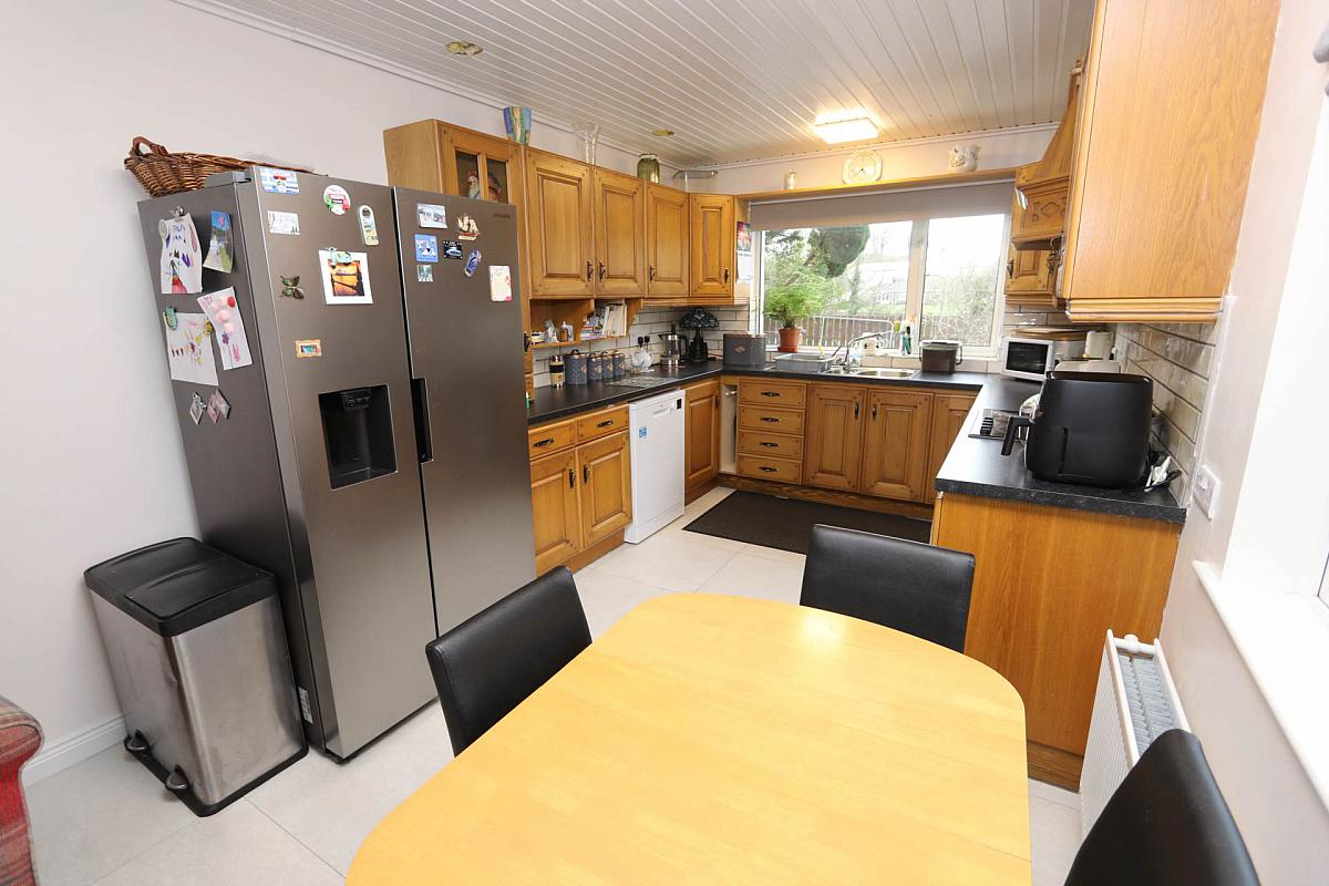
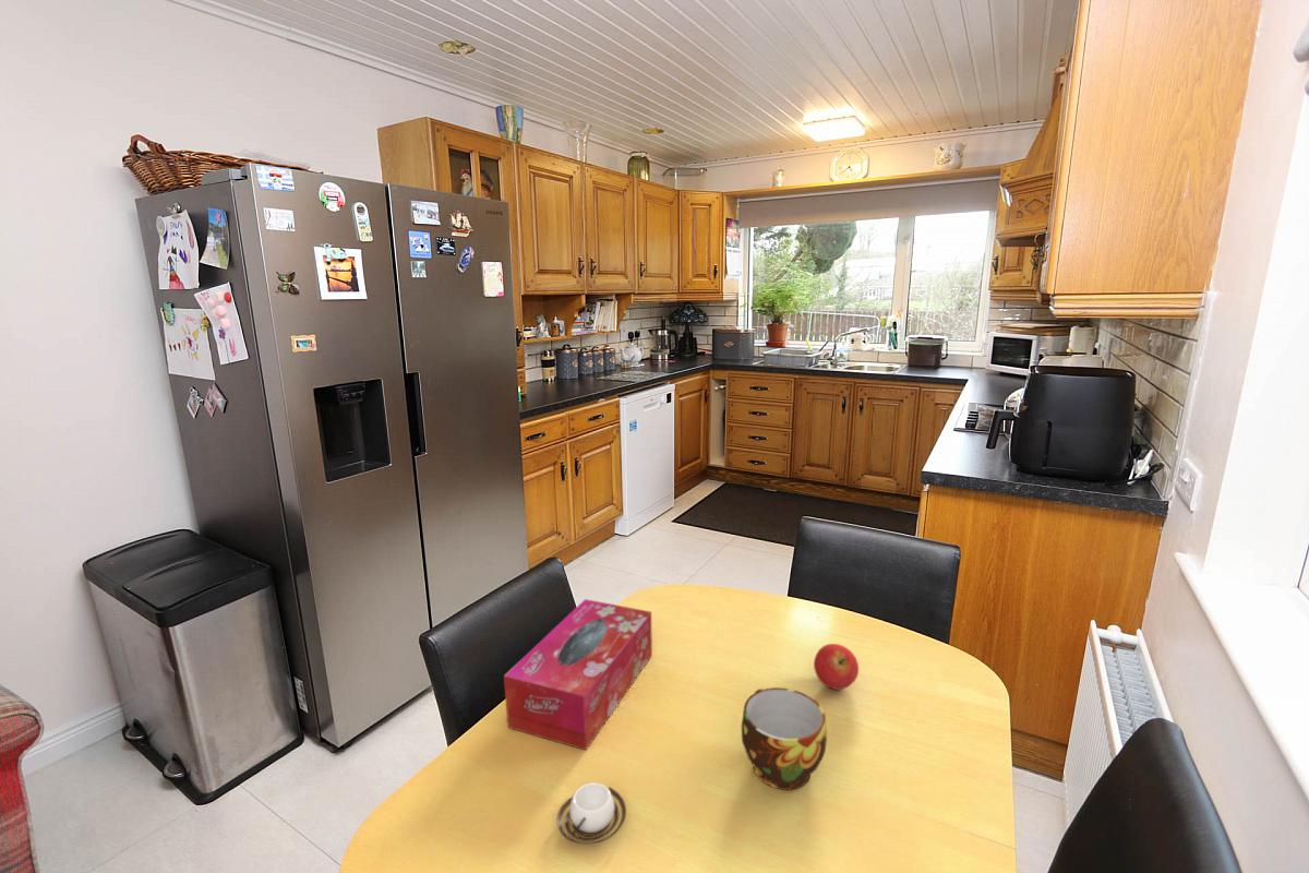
+ fruit [813,643,860,691]
+ cup [555,781,627,846]
+ tissue box [503,598,653,751]
+ cup [741,686,828,791]
